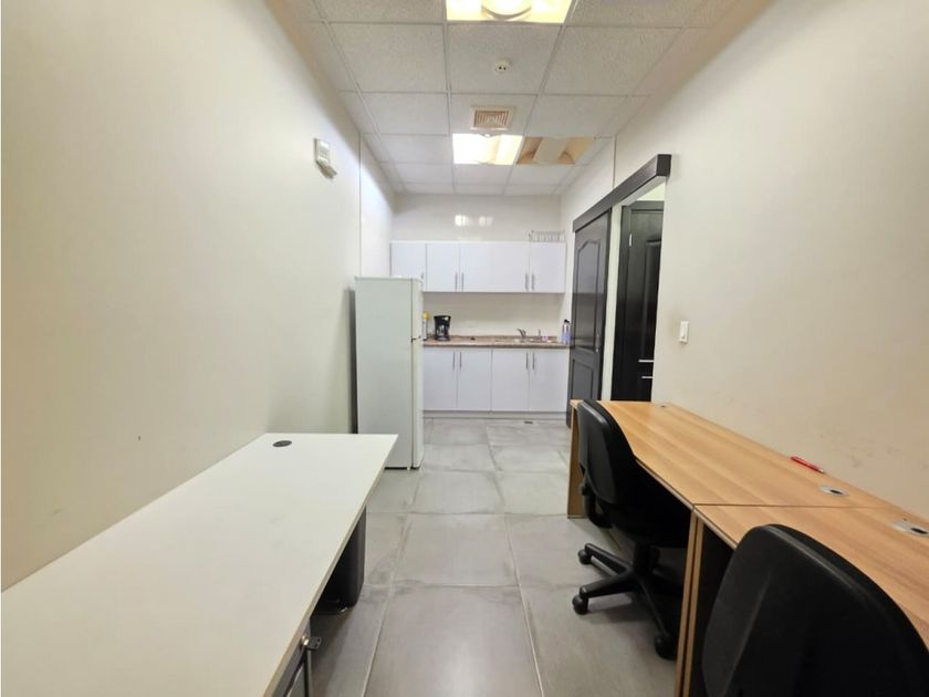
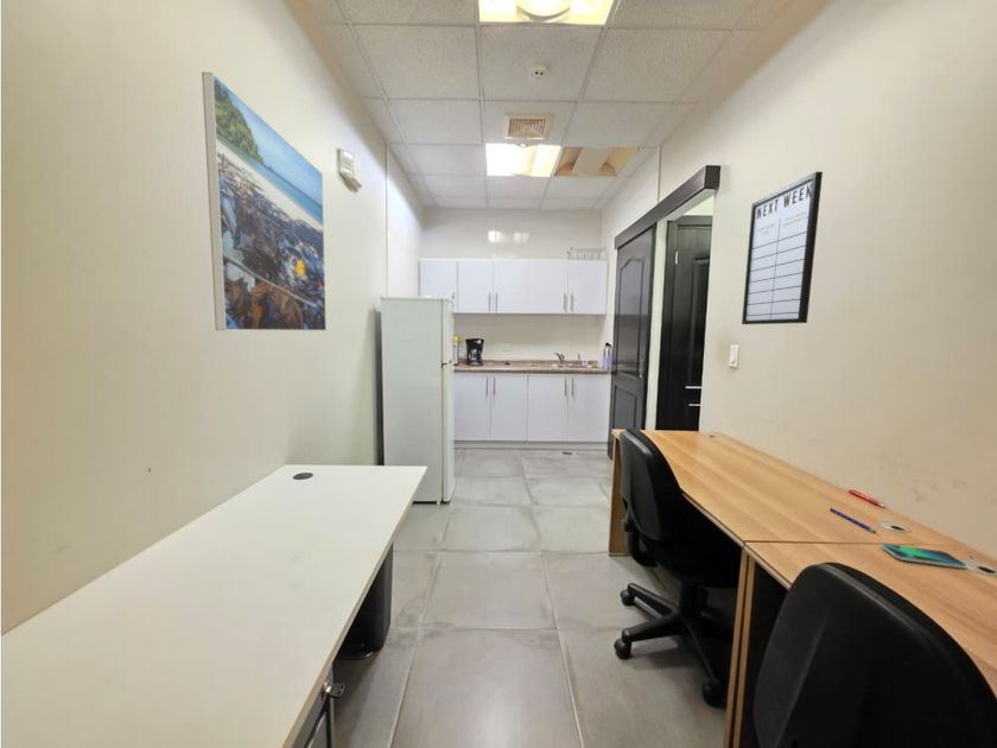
+ writing board [741,171,824,325]
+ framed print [201,71,328,332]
+ smartphone [881,543,967,570]
+ pen [828,507,877,534]
